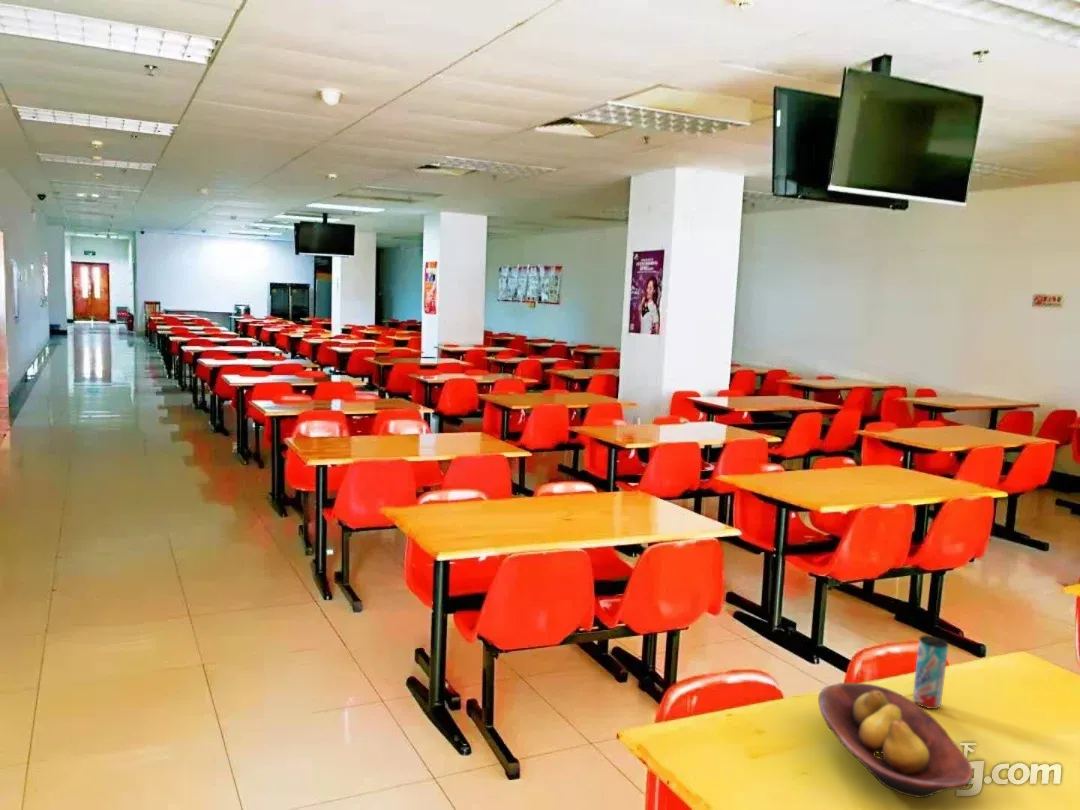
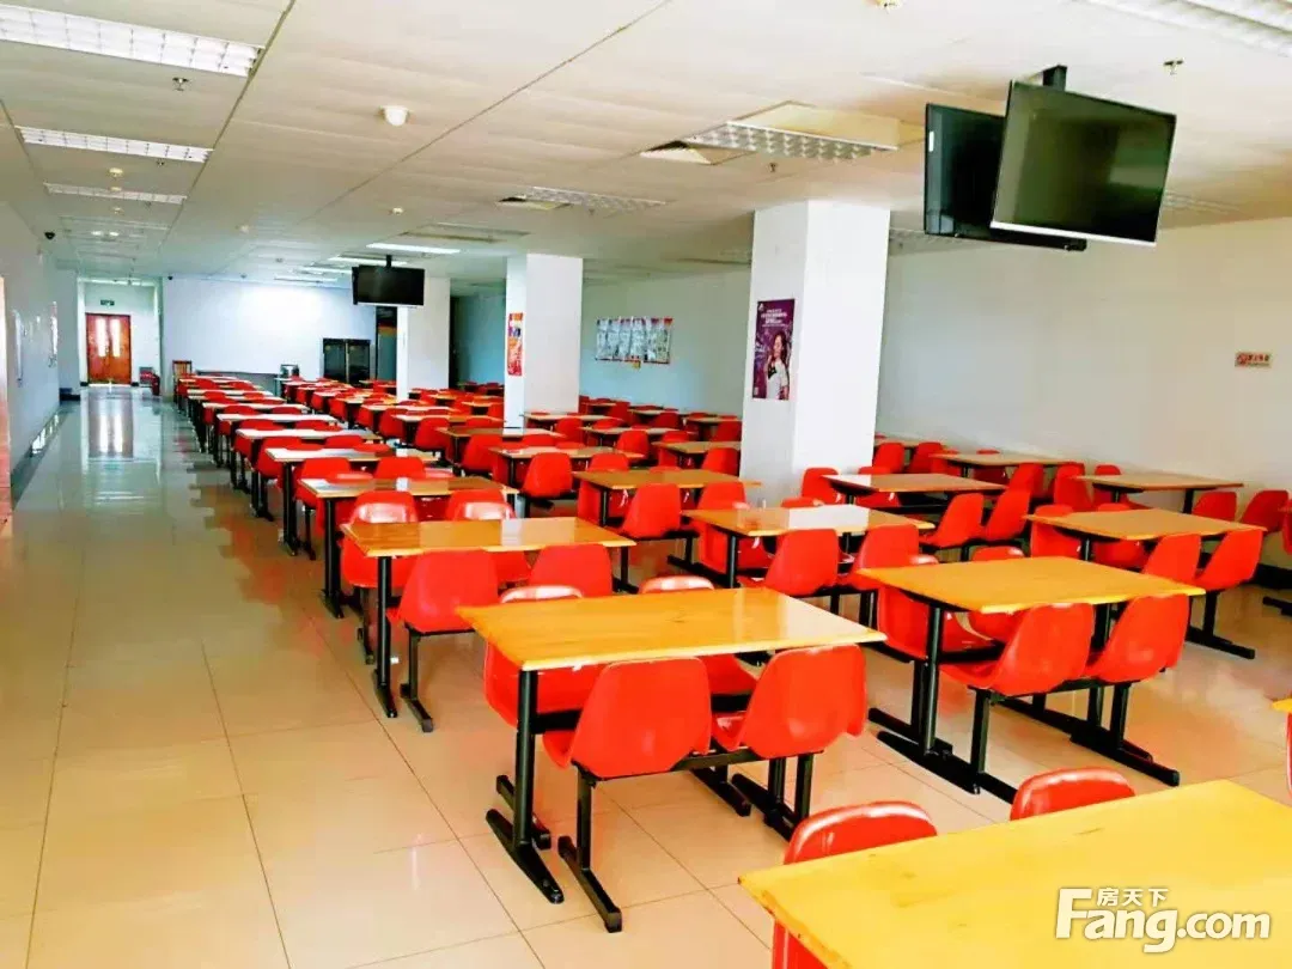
- beverage can [912,634,949,710]
- fruit bowl [817,682,974,799]
